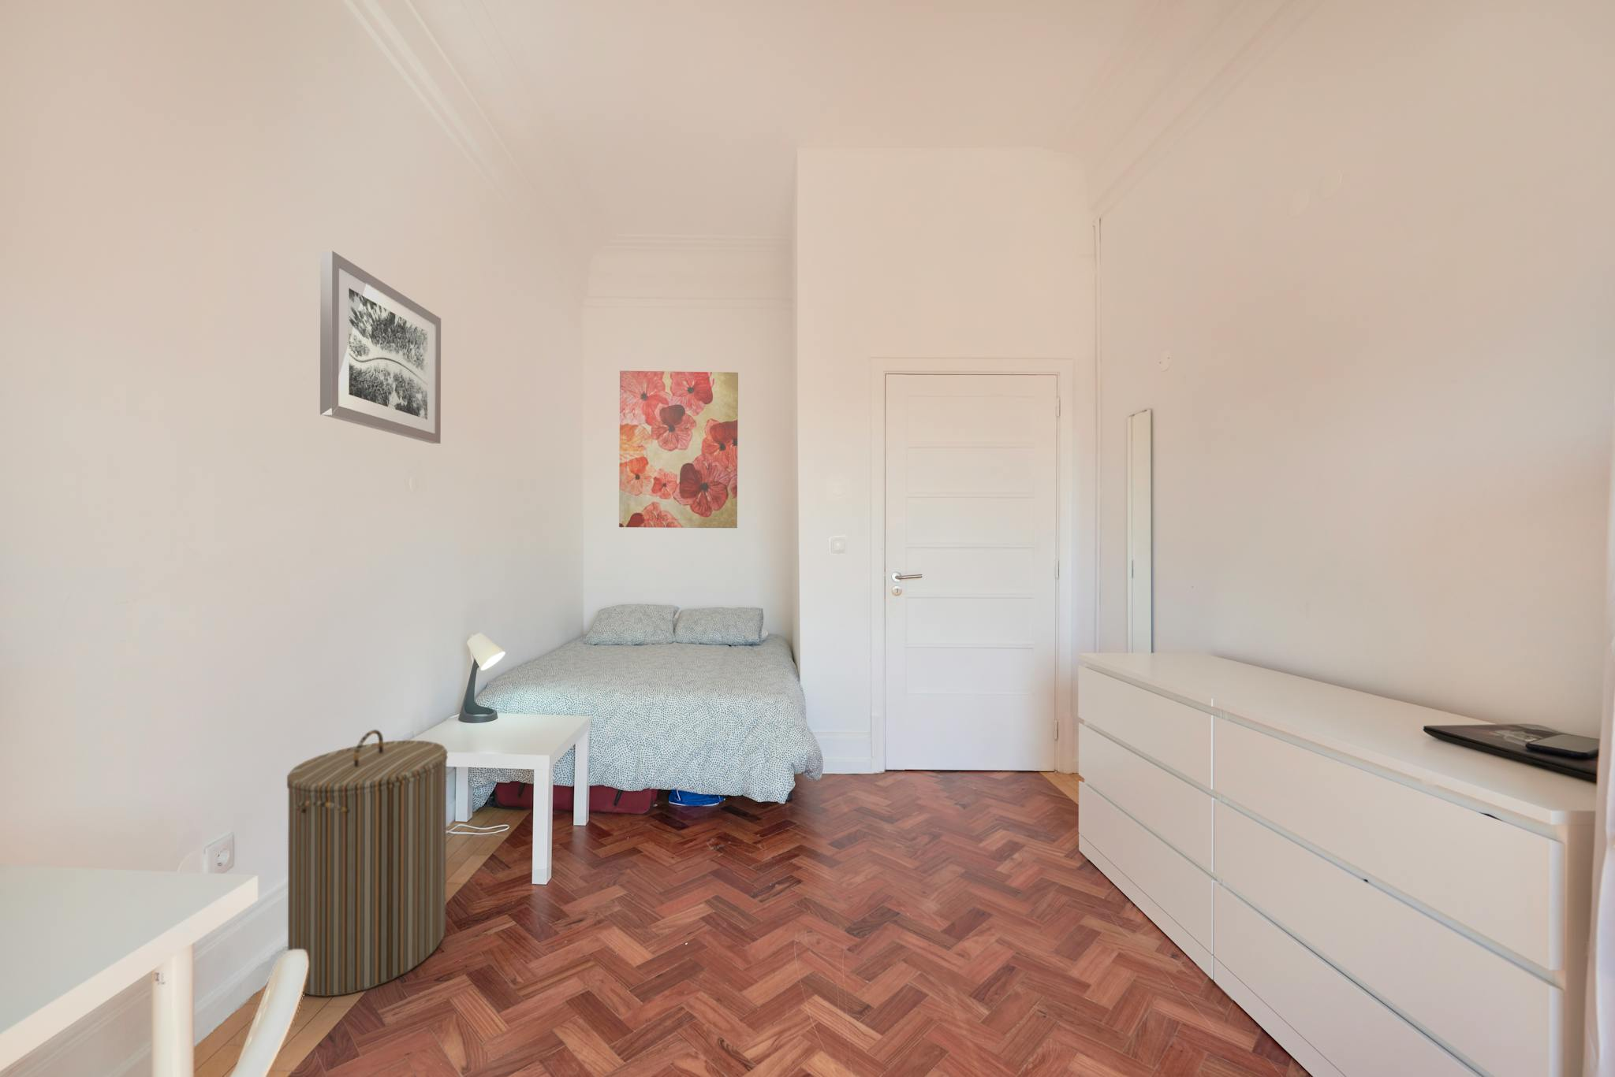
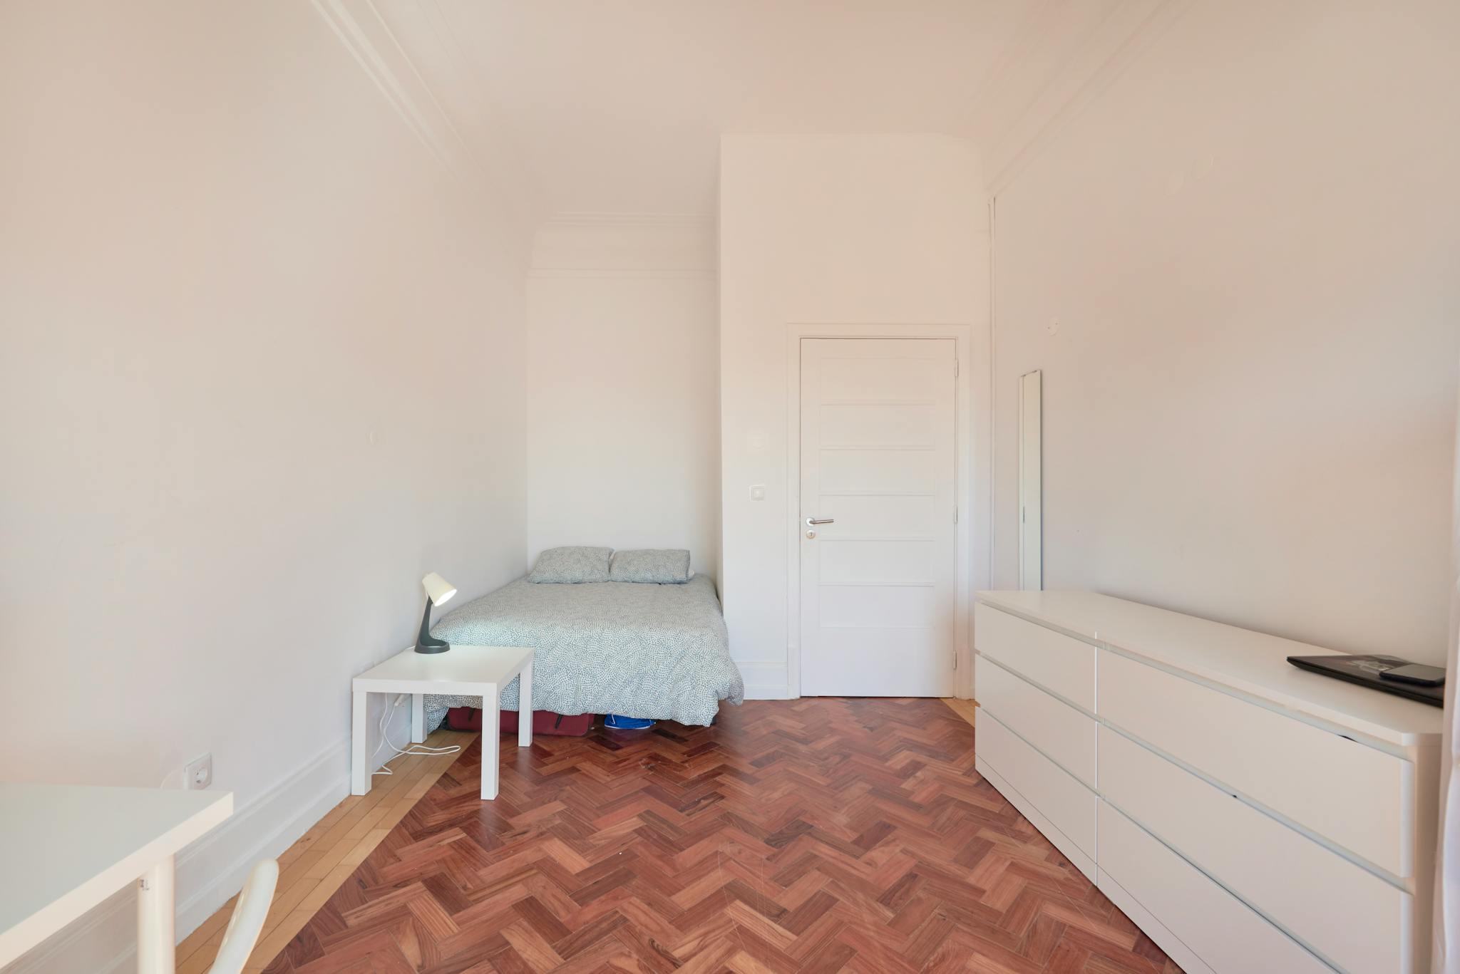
- wall art [320,250,441,445]
- laundry hamper [286,728,449,998]
- wall art [618,370,738,529]
